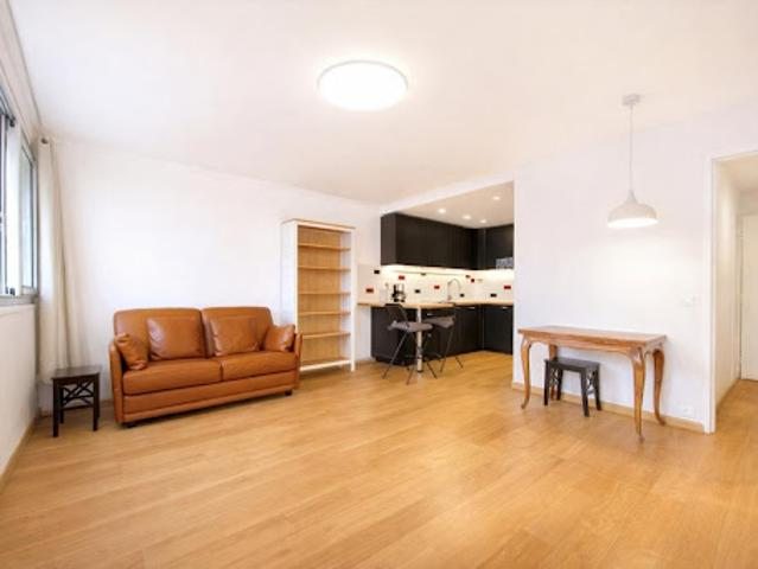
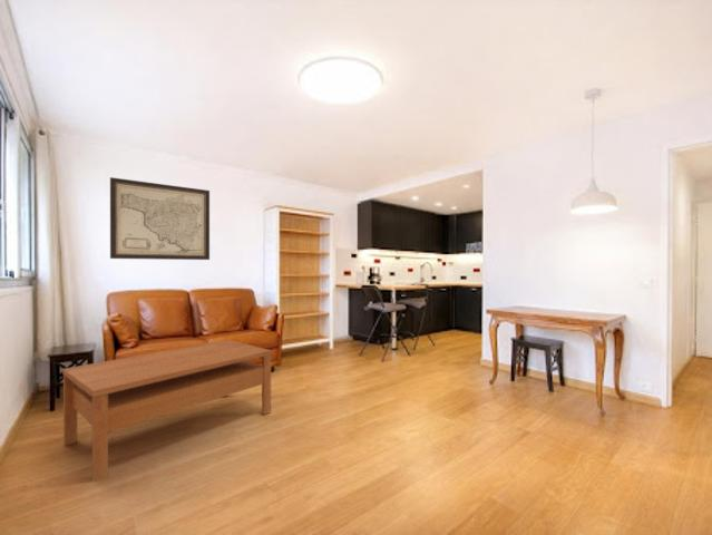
+ coffee table [61,339,273,483]
+ wall art [109,176,211,261]
